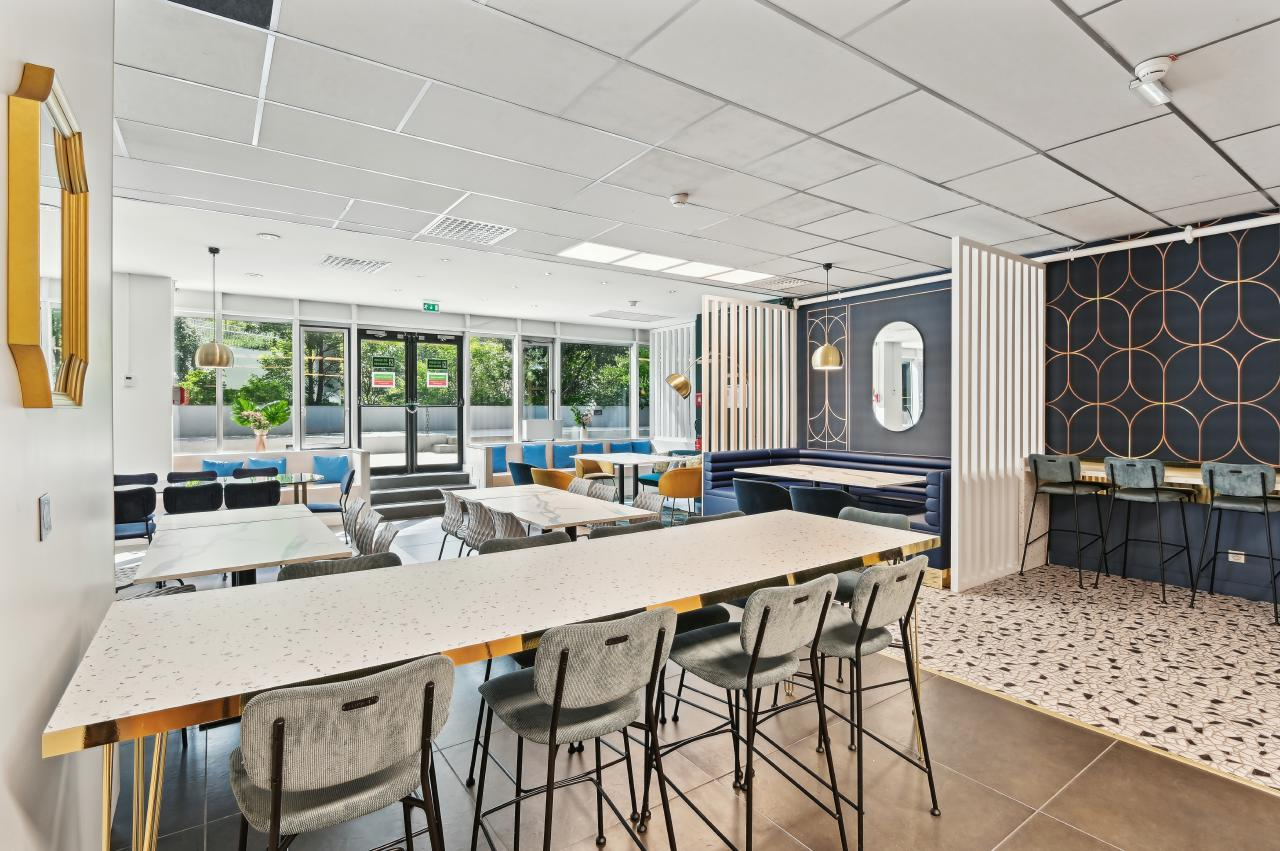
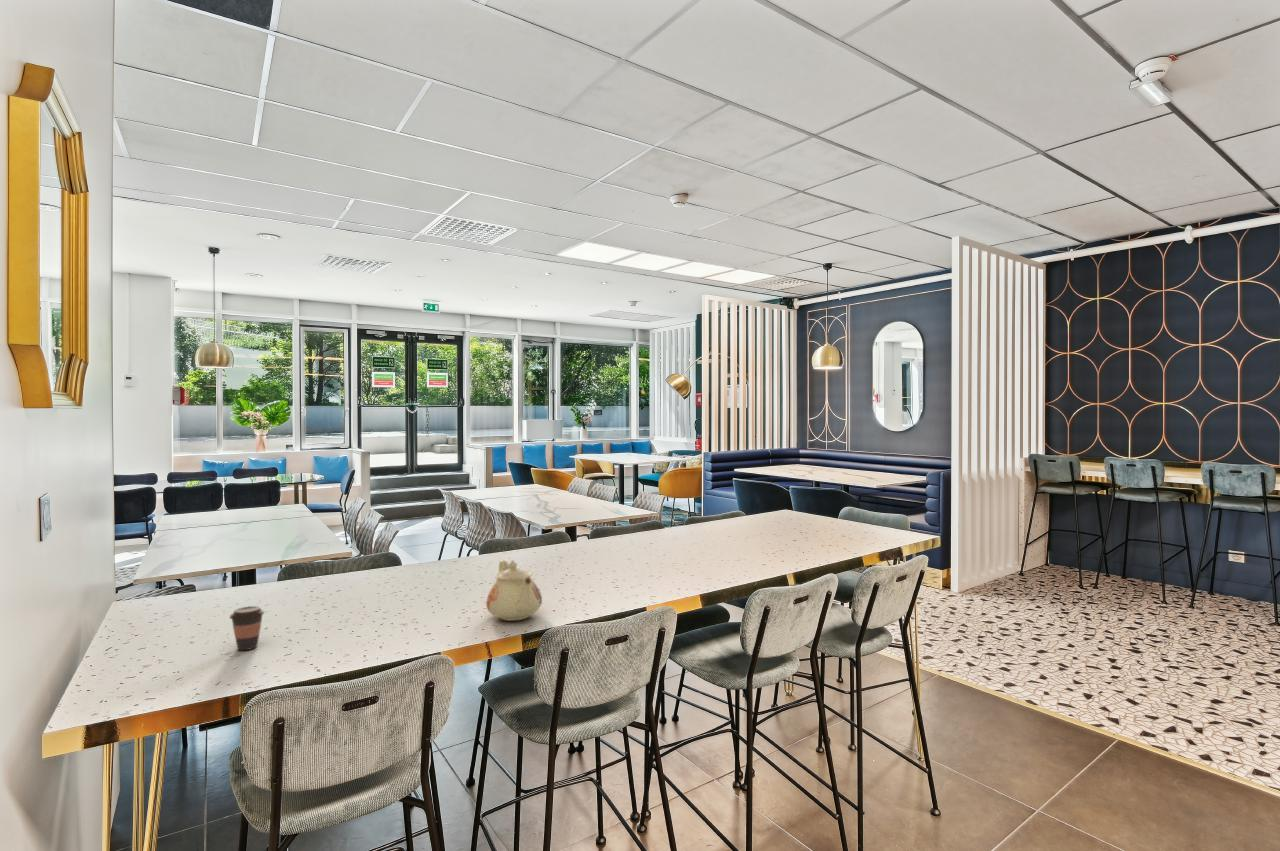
+ teapot [485,559,543,622]
+ coffee cup [229,605,266,651]
